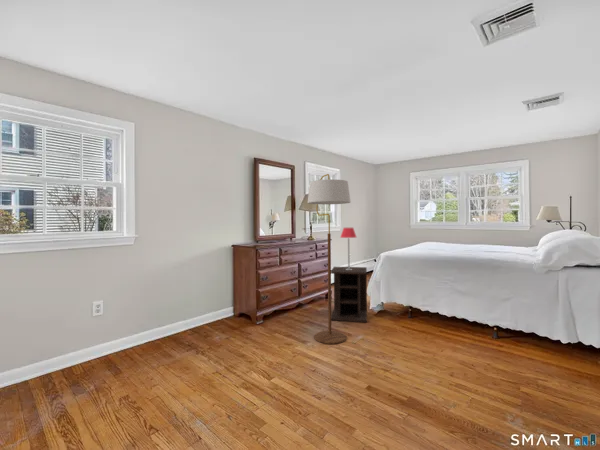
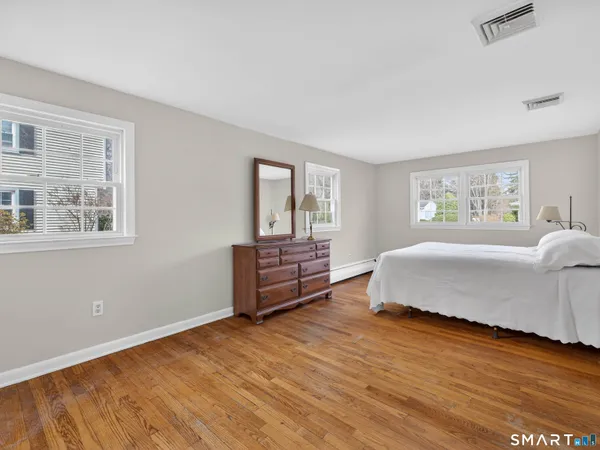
- floor lamp [307,173,351,345]
- nightstand [331,266,368,323]
- table lamp [339,227,357,270]
